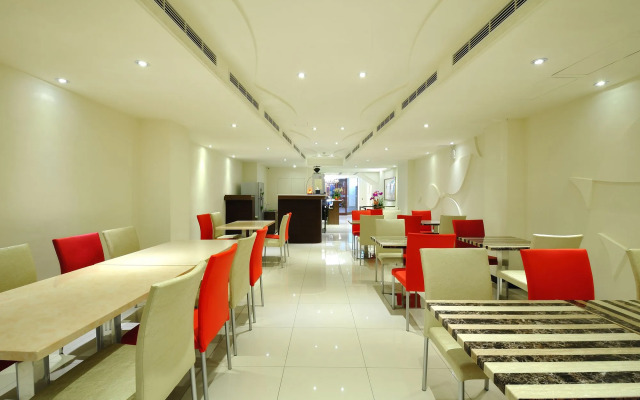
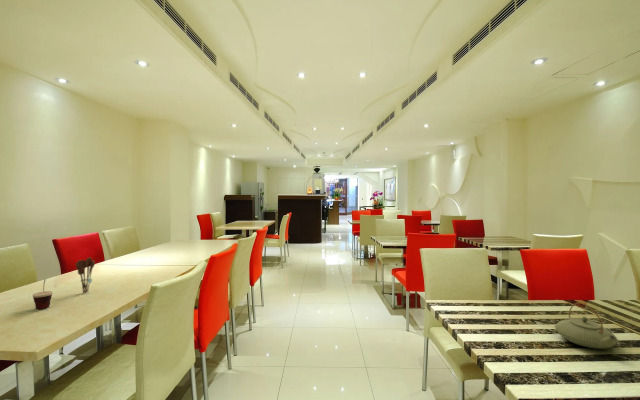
+ cup [32,278,53,310]
+ utensil holder [75,256,96,294]
+ teapot [553,302,619,350]
